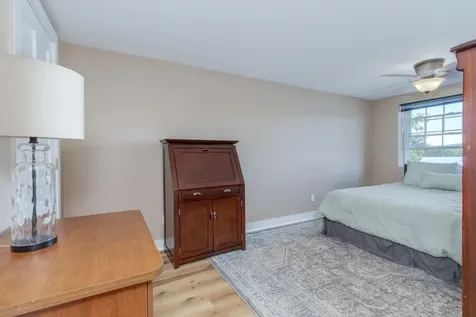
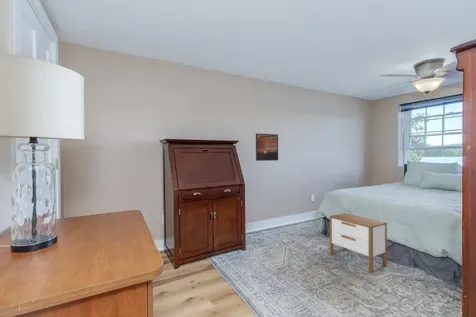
+ nightstand [329,212,388,272]
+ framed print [255,132,279,162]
